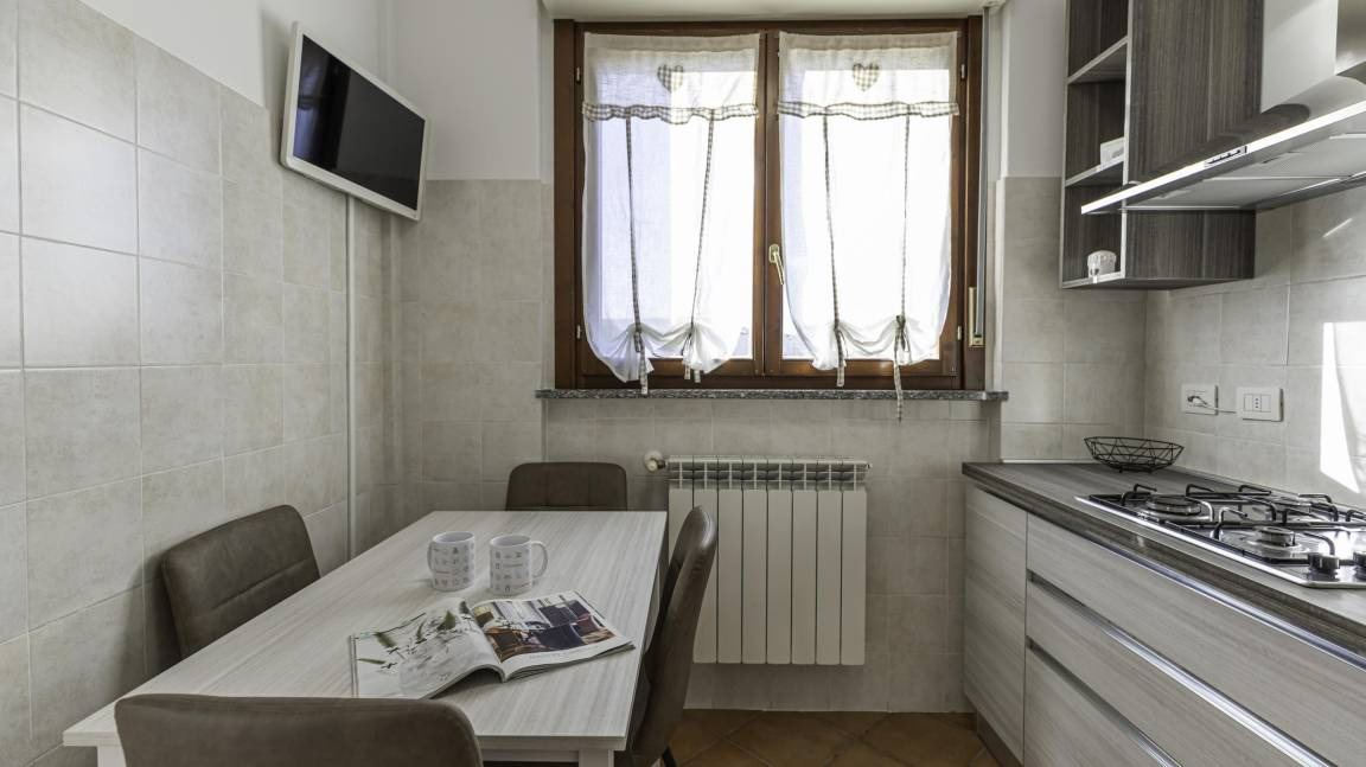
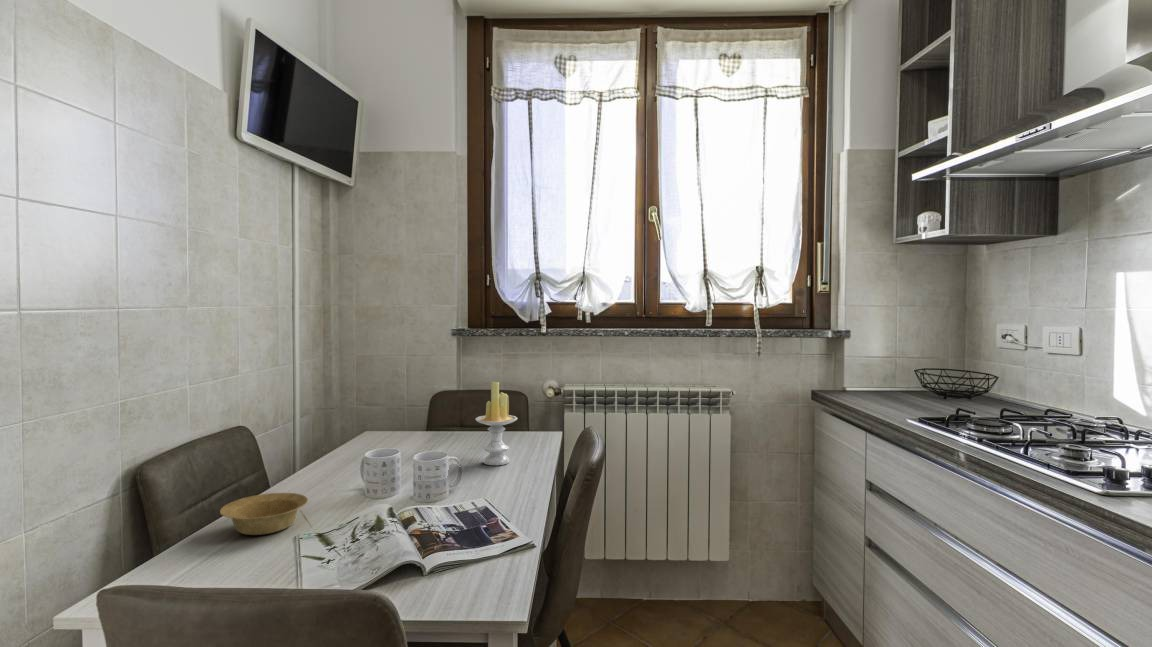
+ candle [475,381,518,466]
+ bowl [219,492,309,536]
